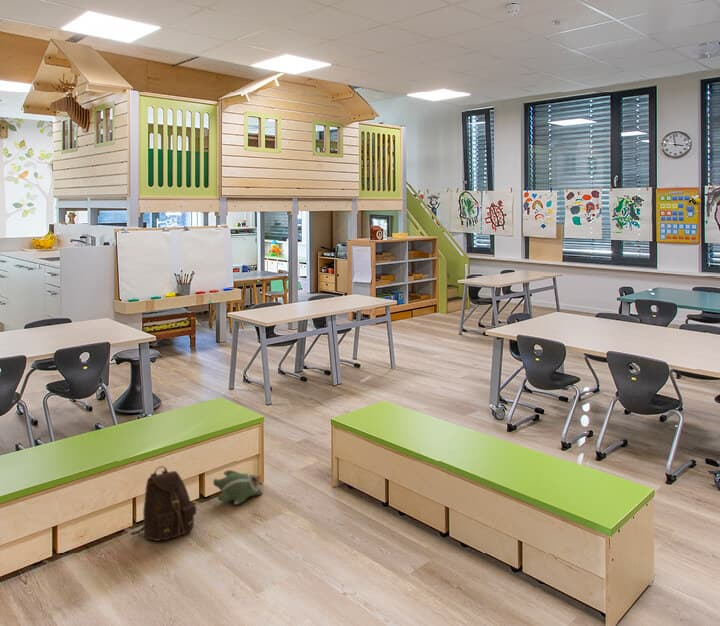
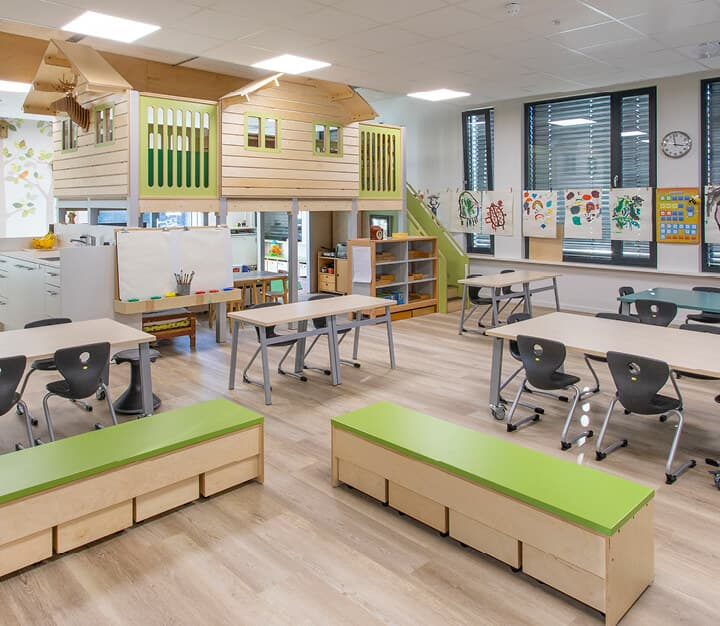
- plush toy [212,469,264,506]
- backpack [129,465,197,542]
